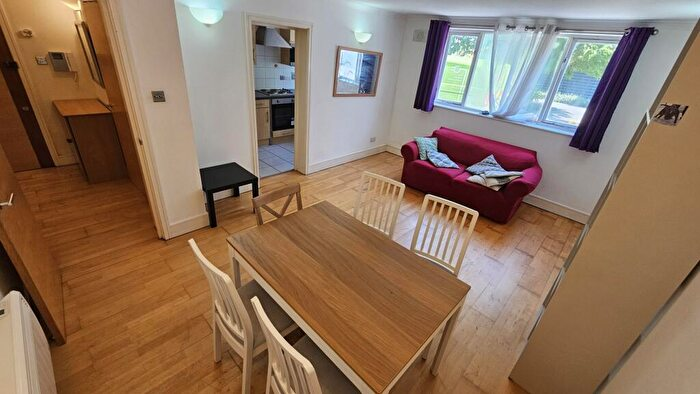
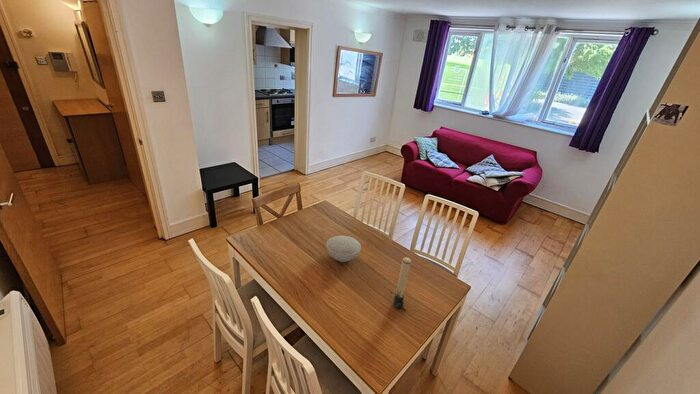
+ candle [392,257,412,313]
+ bowl [326,235,362,263]
